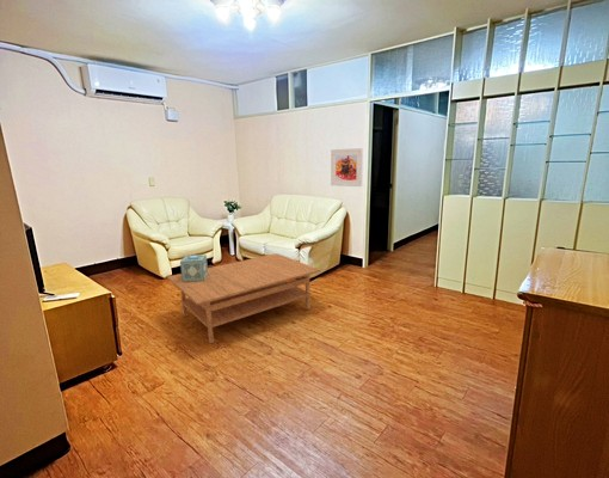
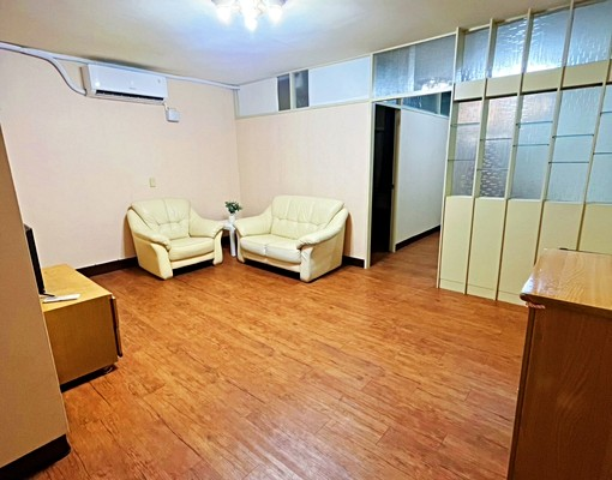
- decorative box [179,253,209,282]
- coffee table [166,252,321,344]
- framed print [330,147,364,188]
